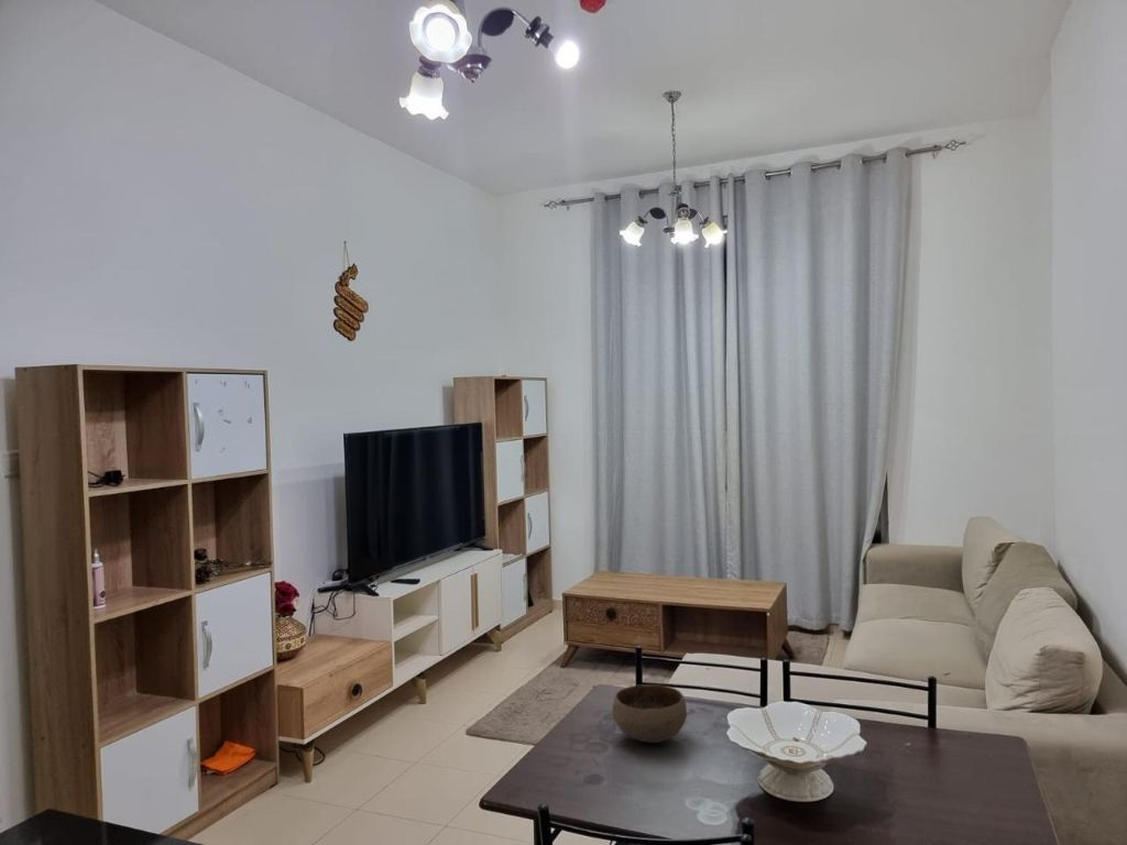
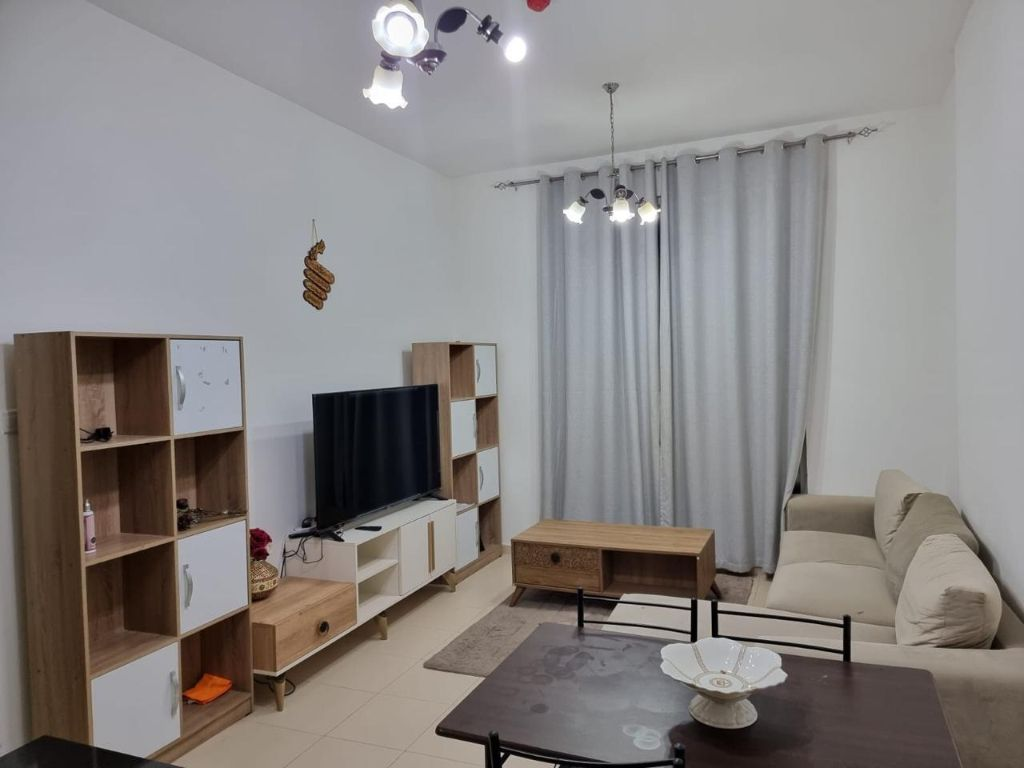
- bowl [611,683,688,744]
